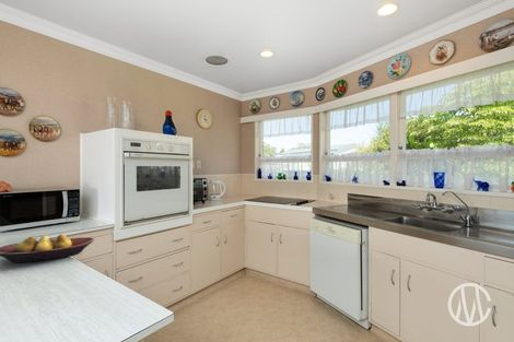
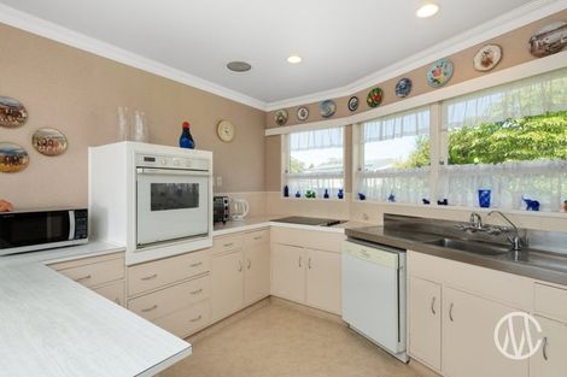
- fruit bowl [0,233,95,263]
